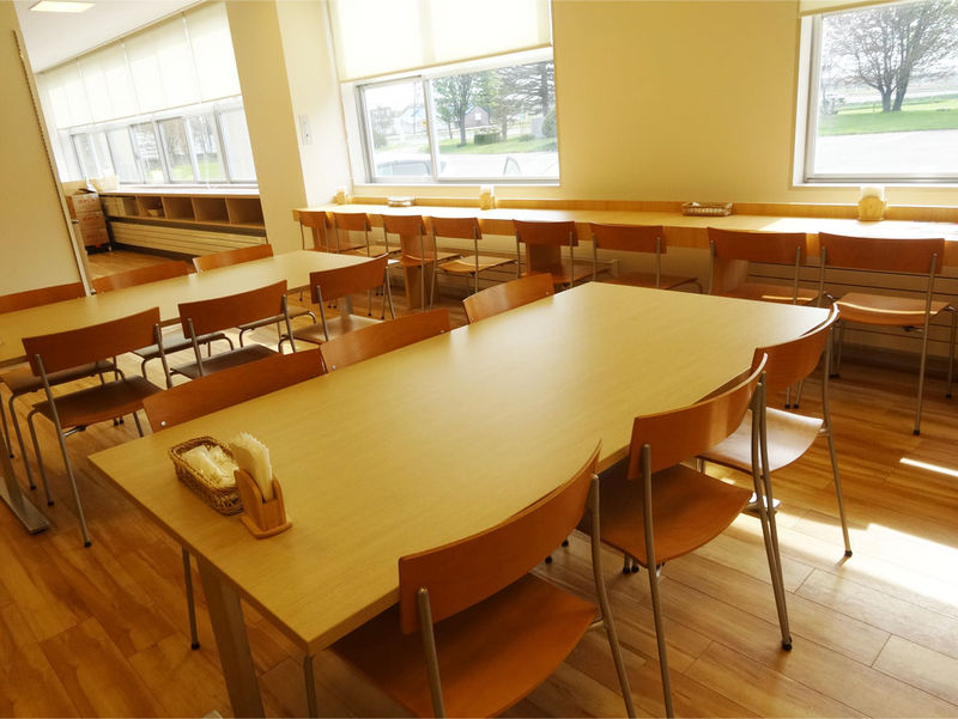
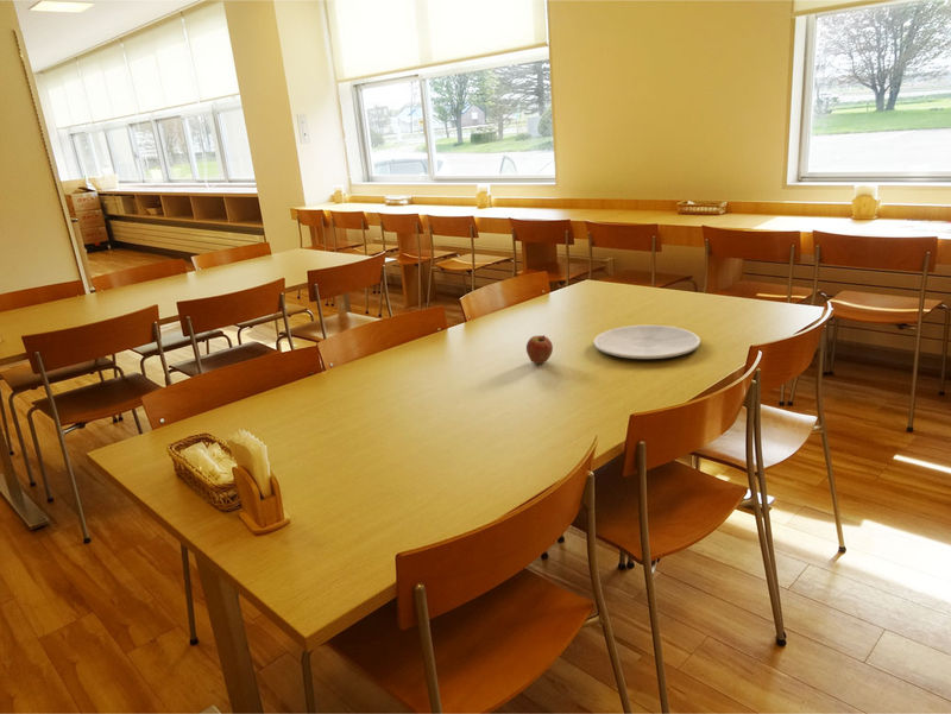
+ plate [593,324,701,360]
+ fruit [525,334,554,365]
